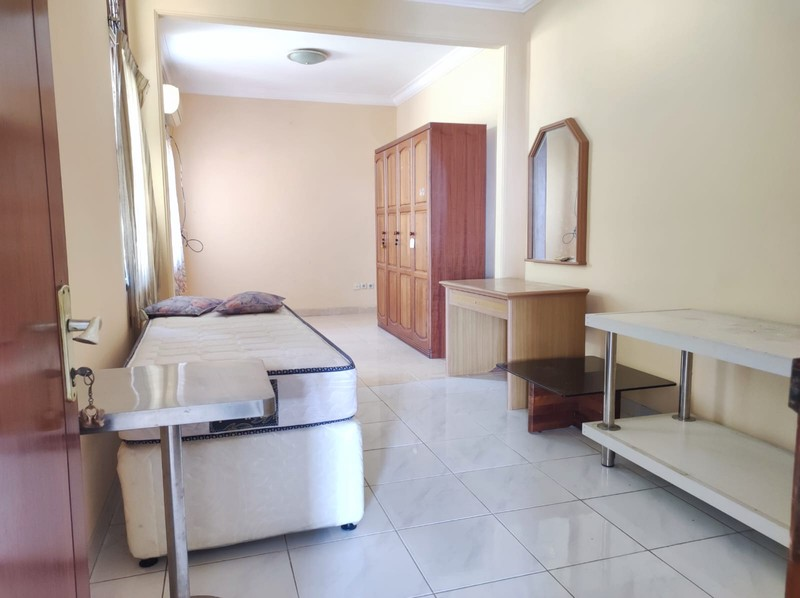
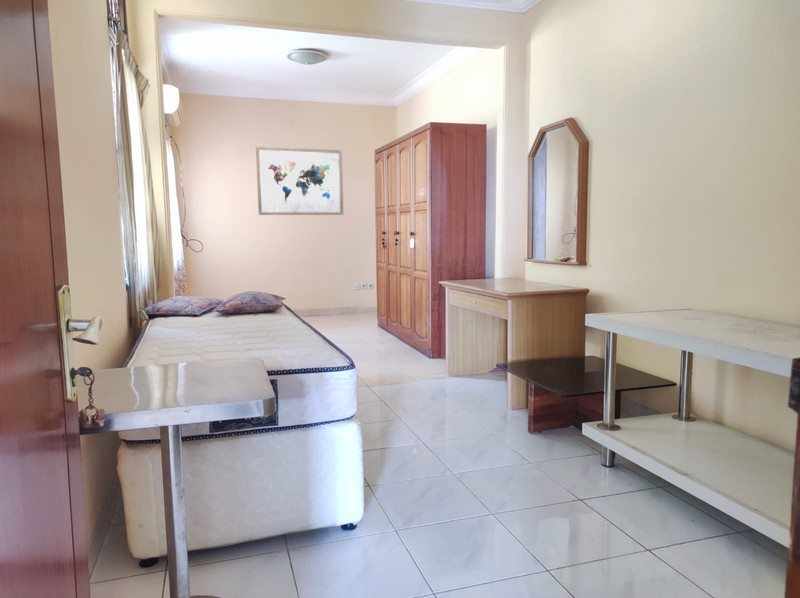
+ wall art [255,146,344,216]
